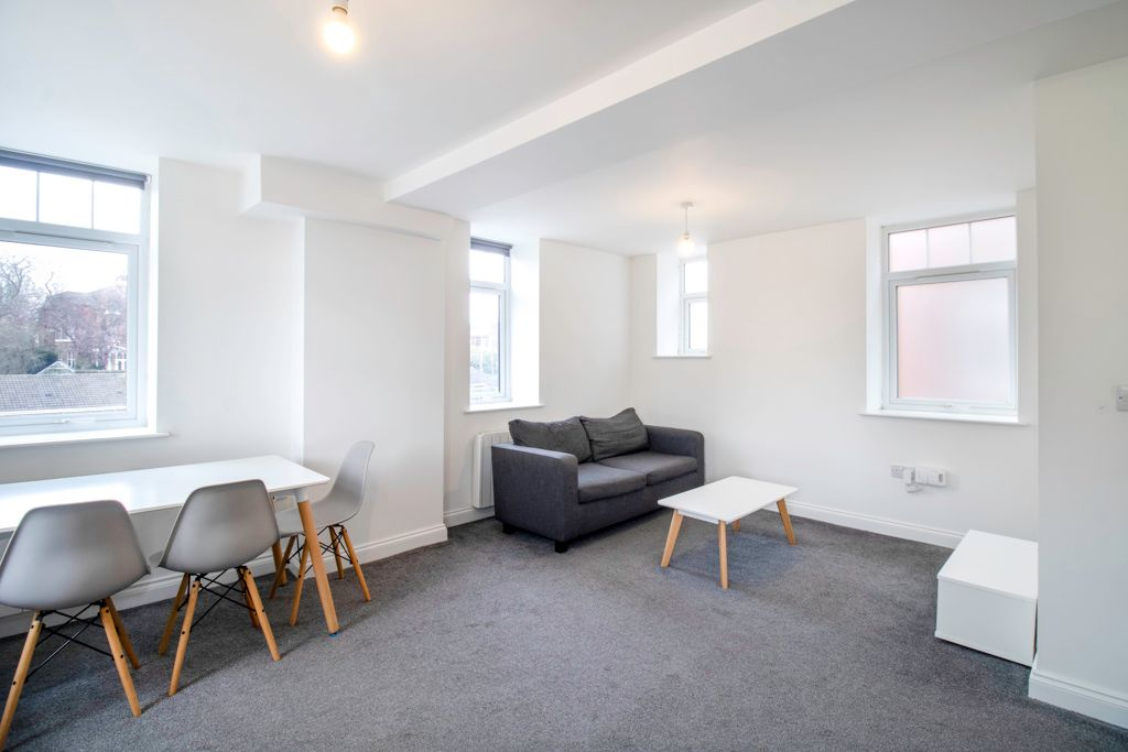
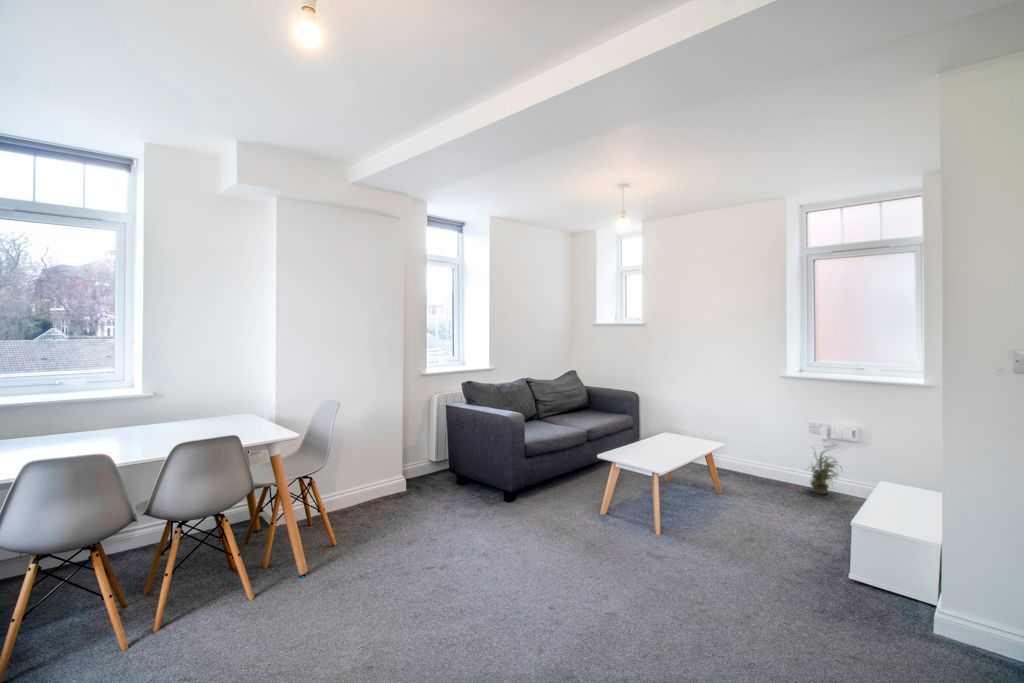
+ potted plant [806,445,843,495]
